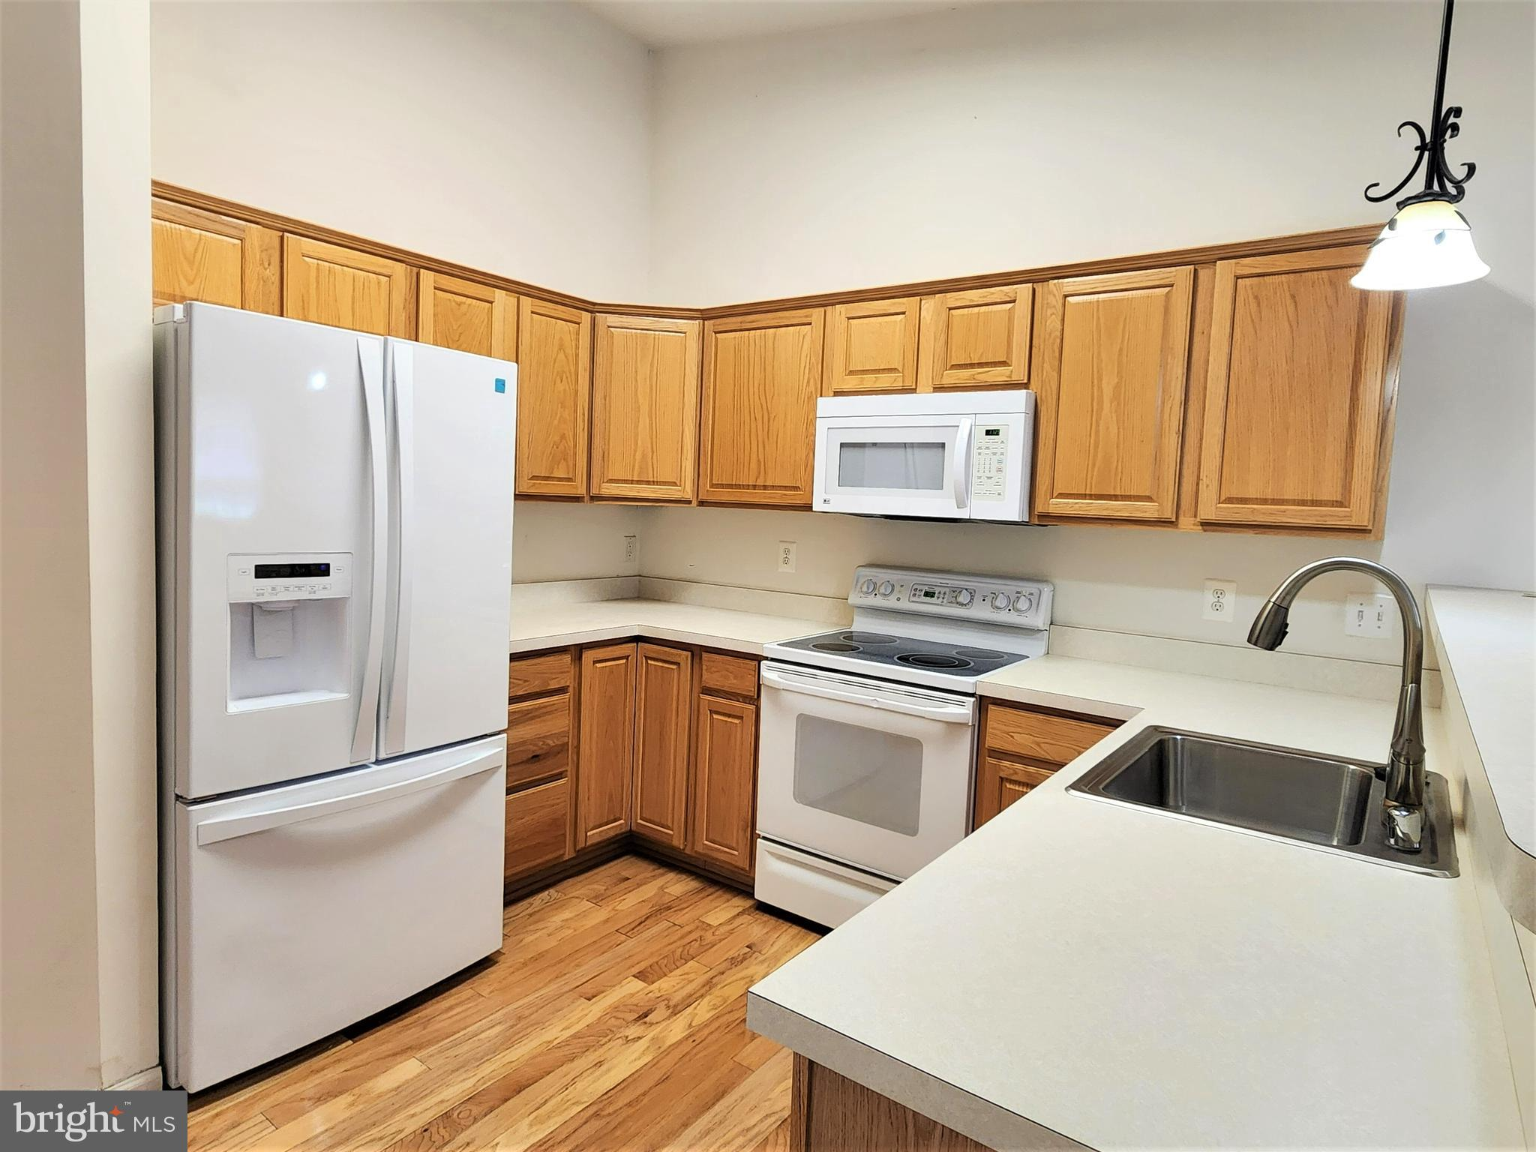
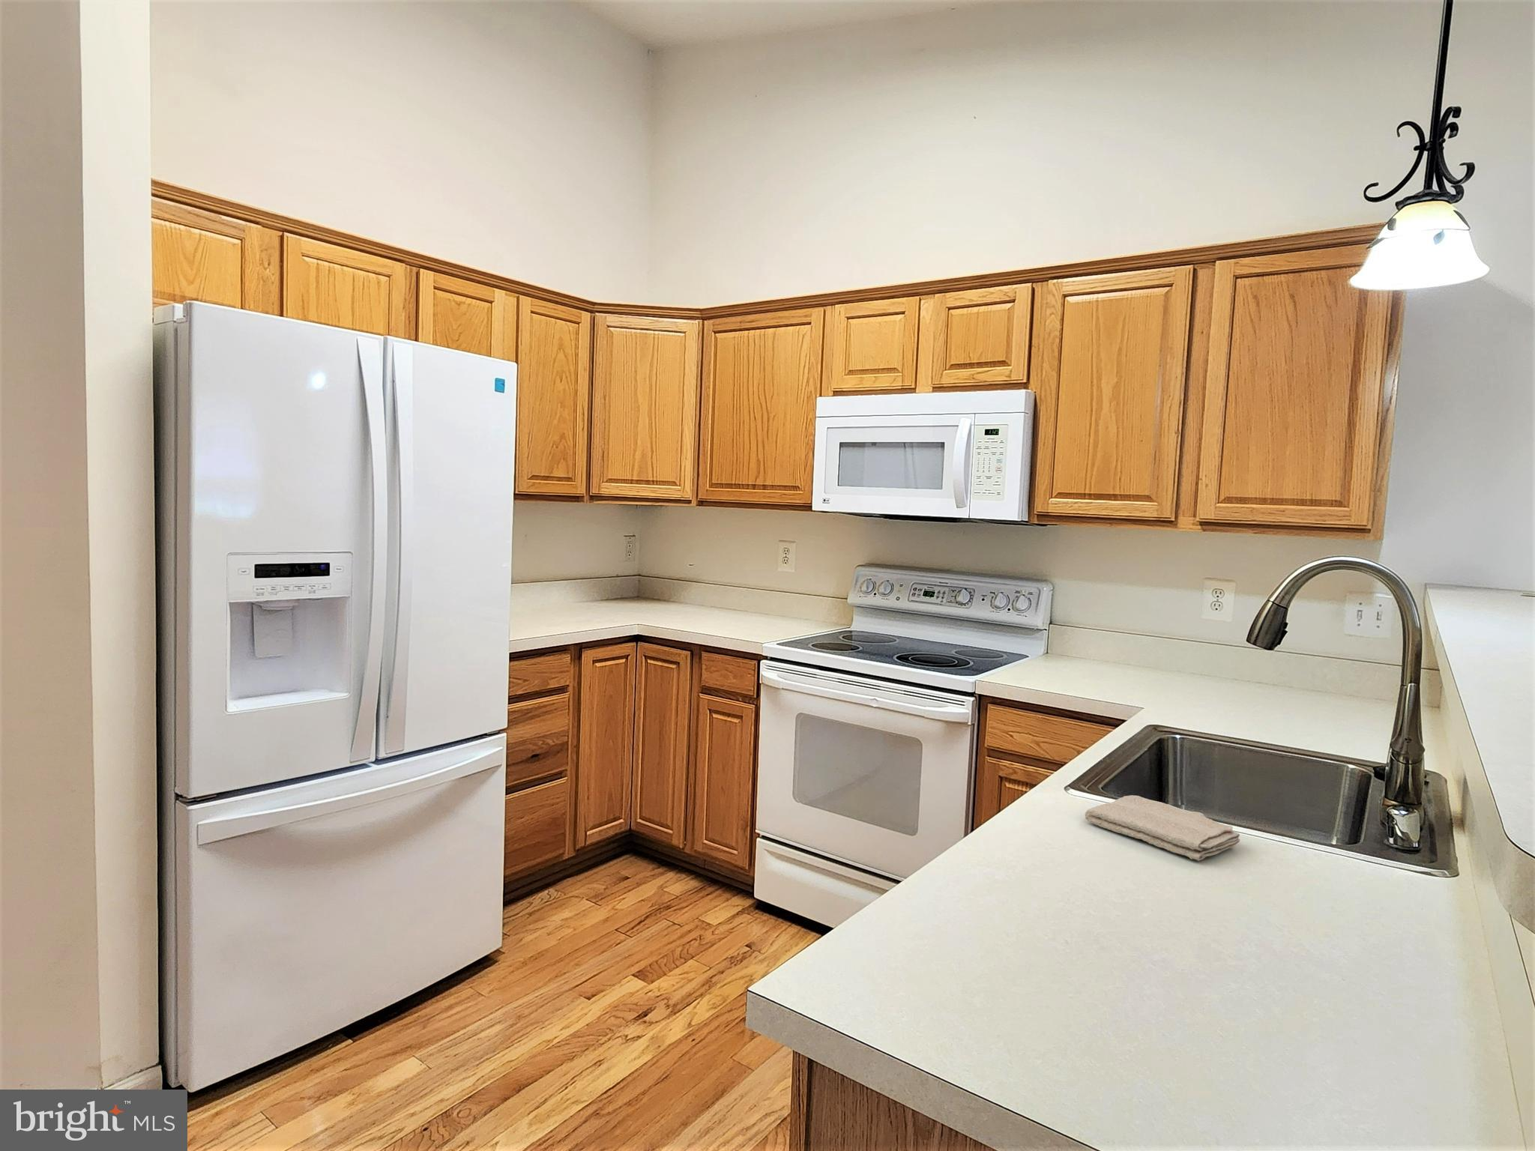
+ washcloth [1084,794,1240,861]
